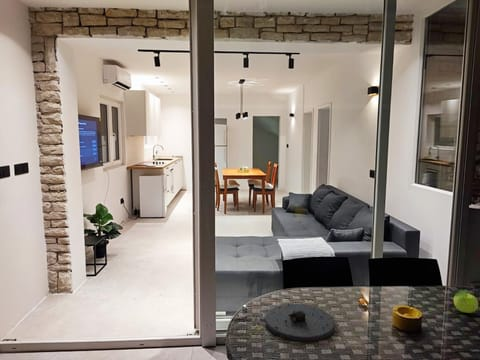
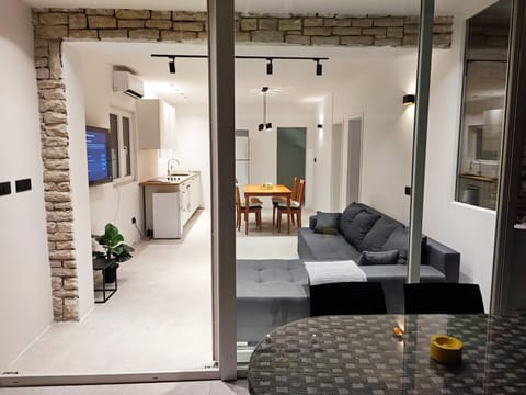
- fruit [453,288,479,314]
- plate [264,303,336,343]
